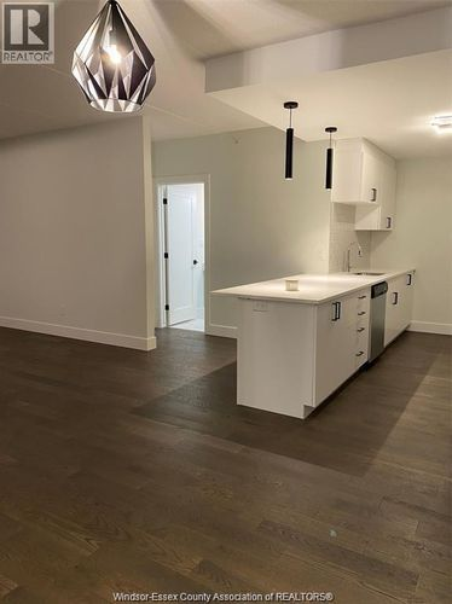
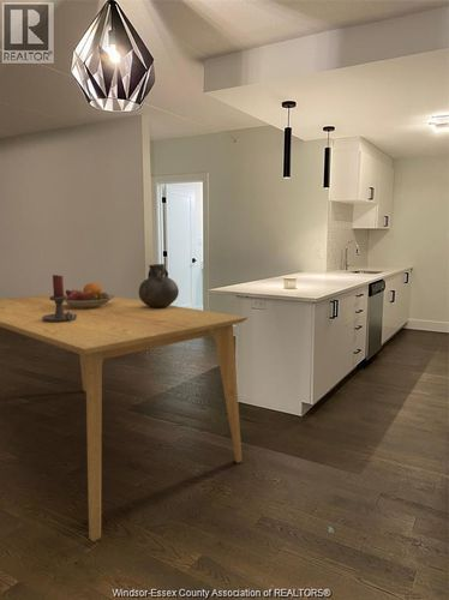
+ dining table [0,293,249,542]
+ fruit bowl [64,282,115,308]
+ candle holder [42,274,77,322]
+ vase [138,263,180,308]
